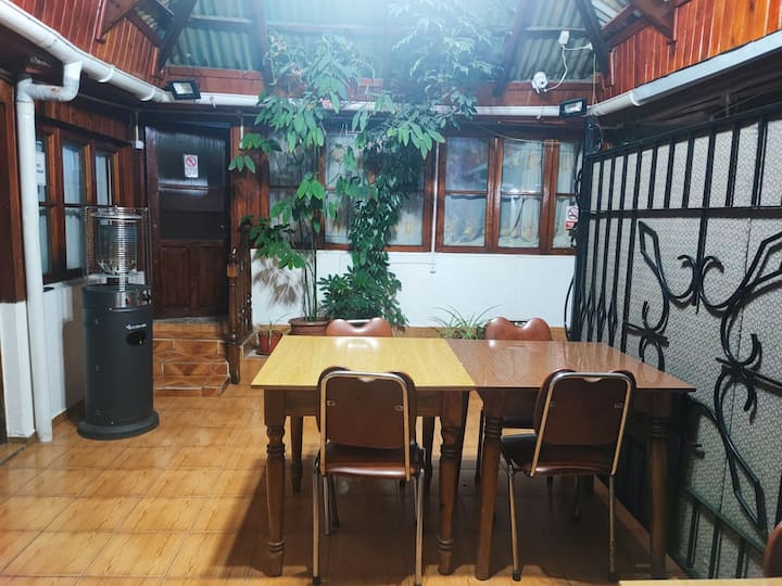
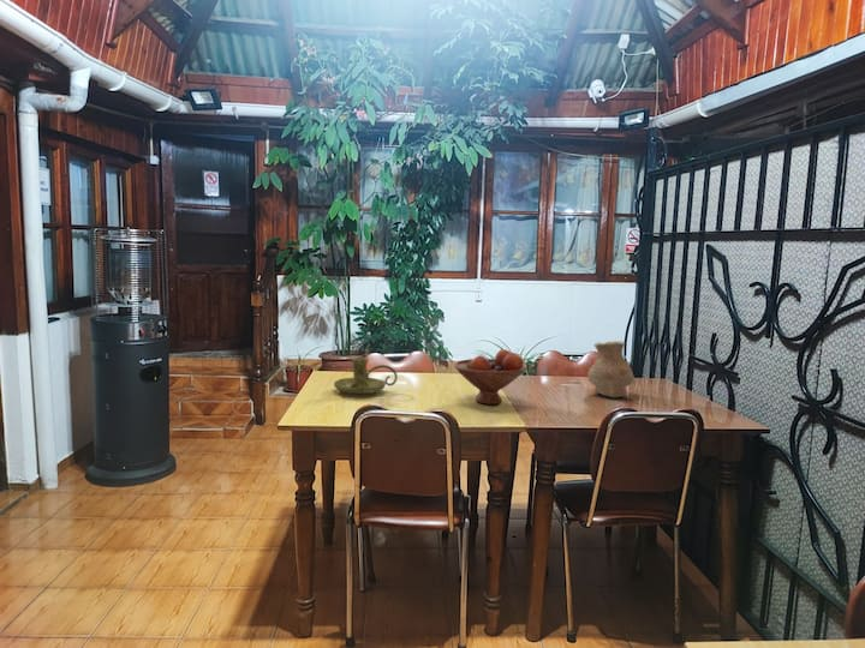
+ candle holder [333,356,399,395]
+ vase [586,340,636,398]
+ fruit bowl [453,348,526,406]
